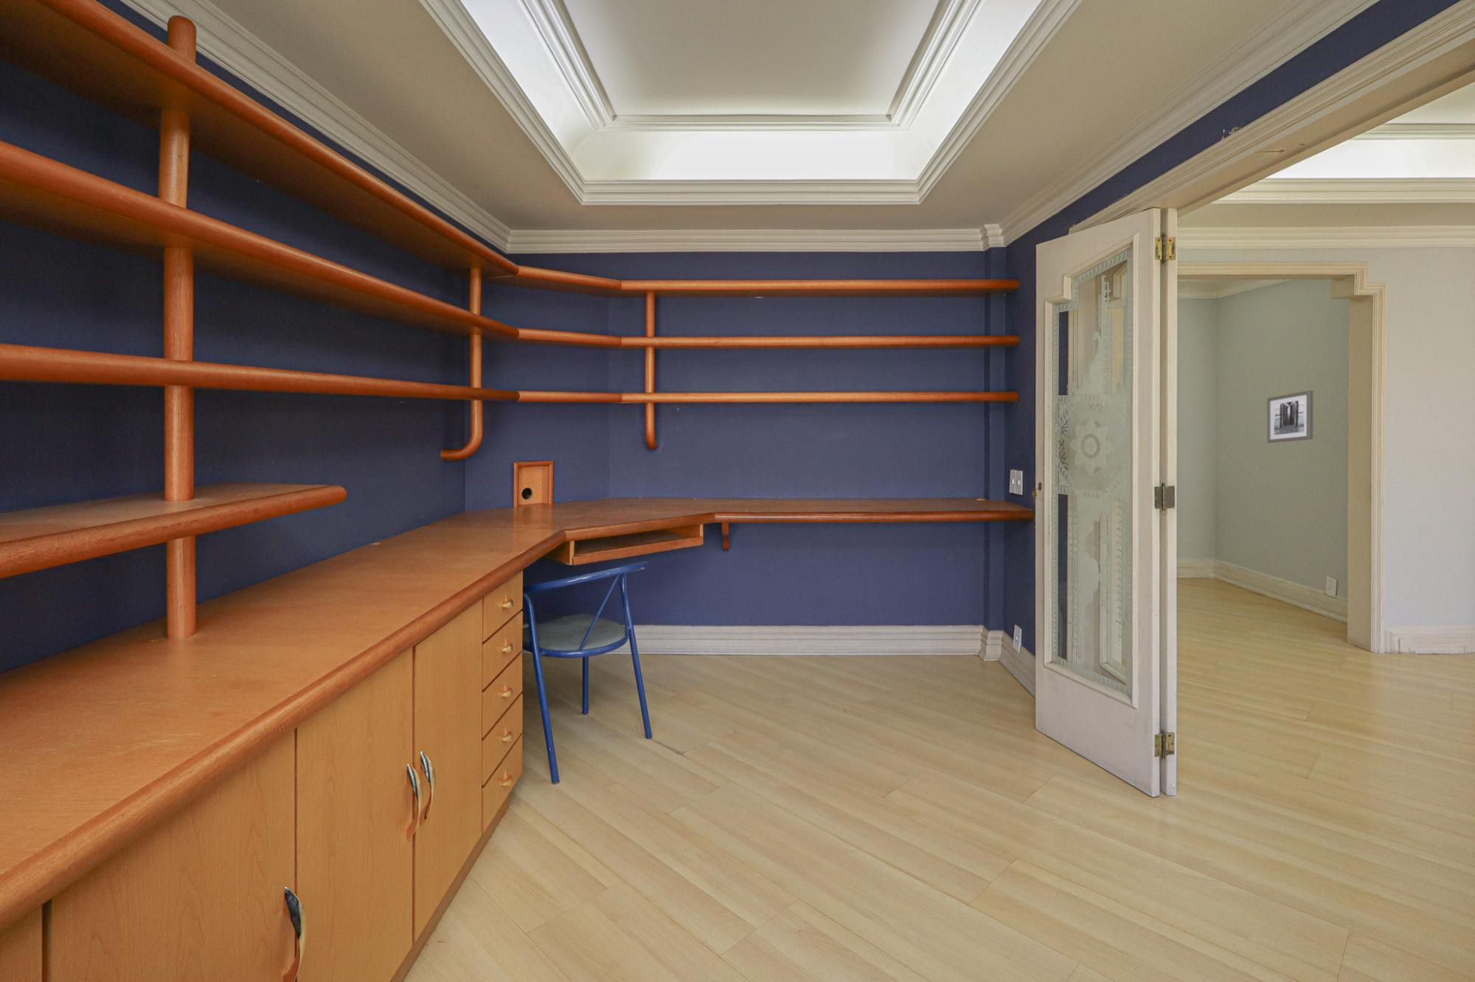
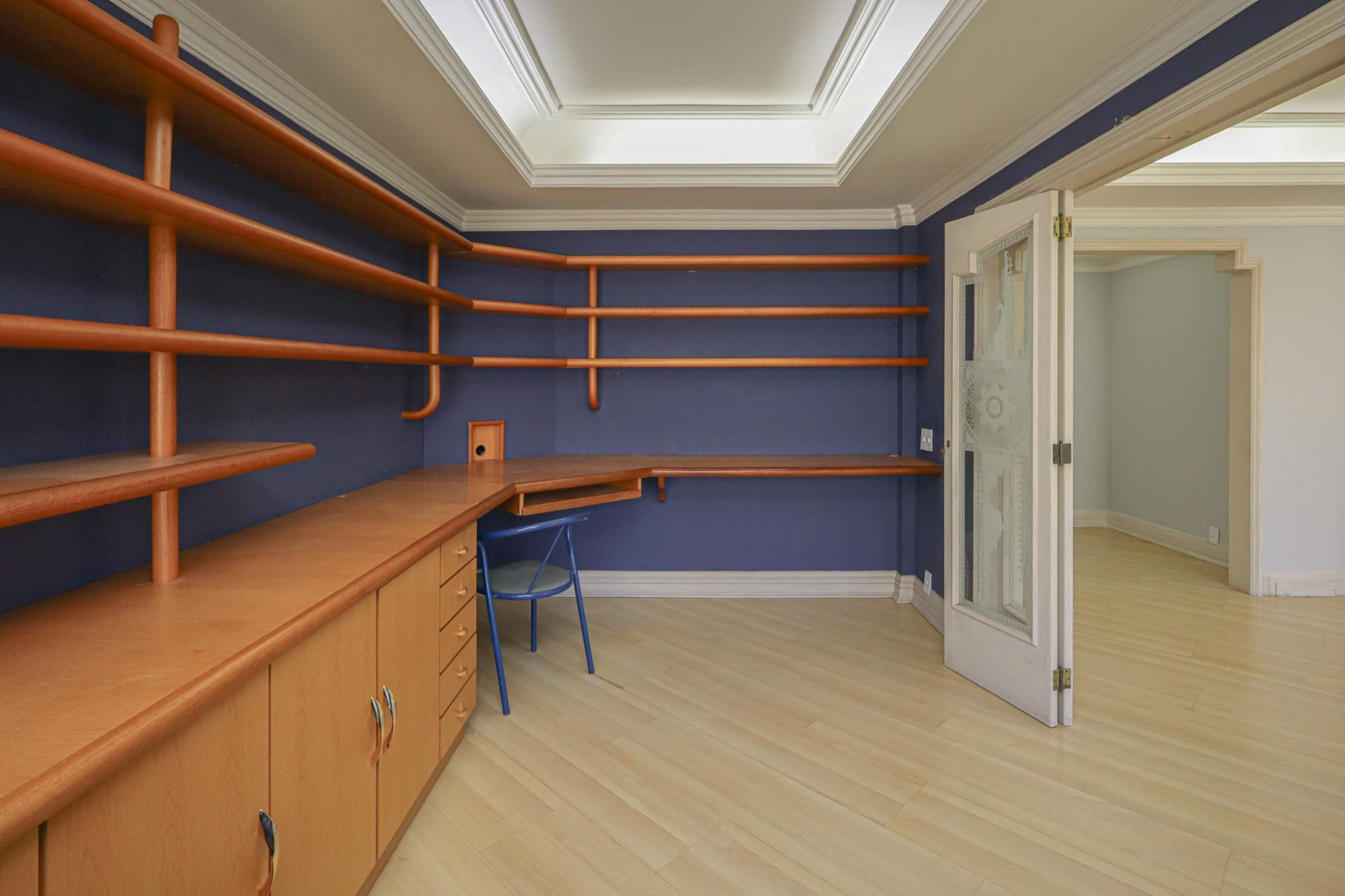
- wall art [1267,390,1314,444]
